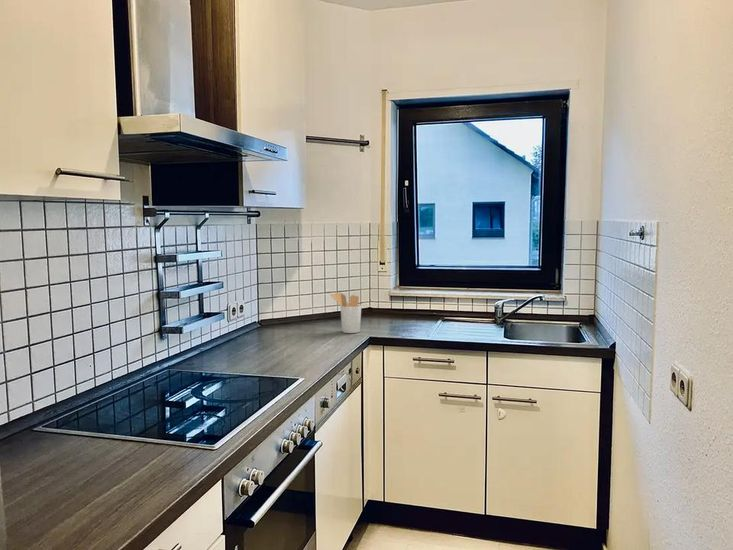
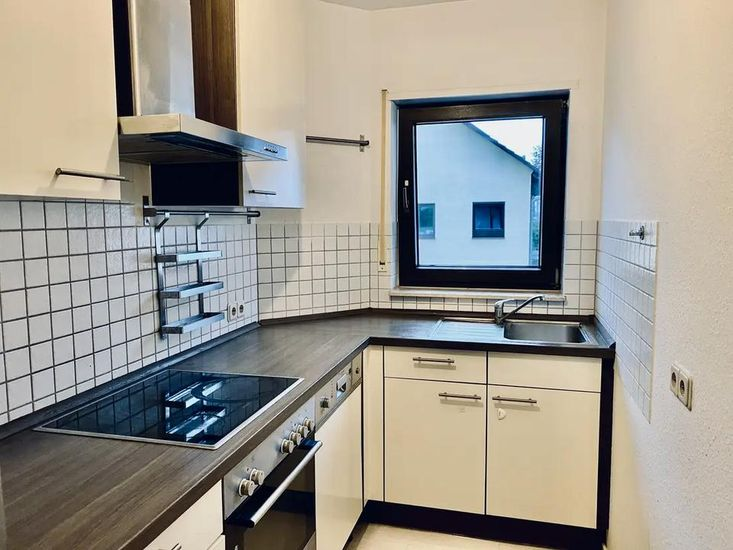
- utensil holder [329,292,362,334]
